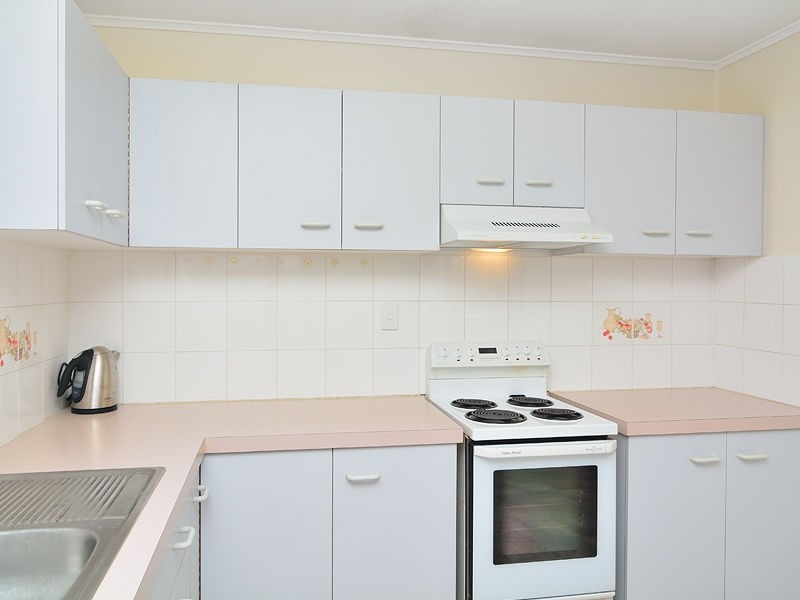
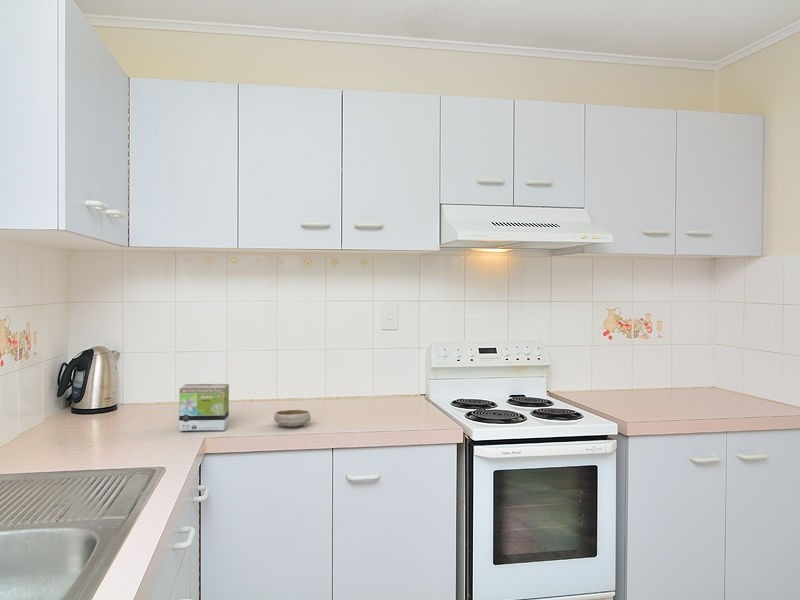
+ bowl [273,409,312,428]
+ tea box [178,383,230,432]
